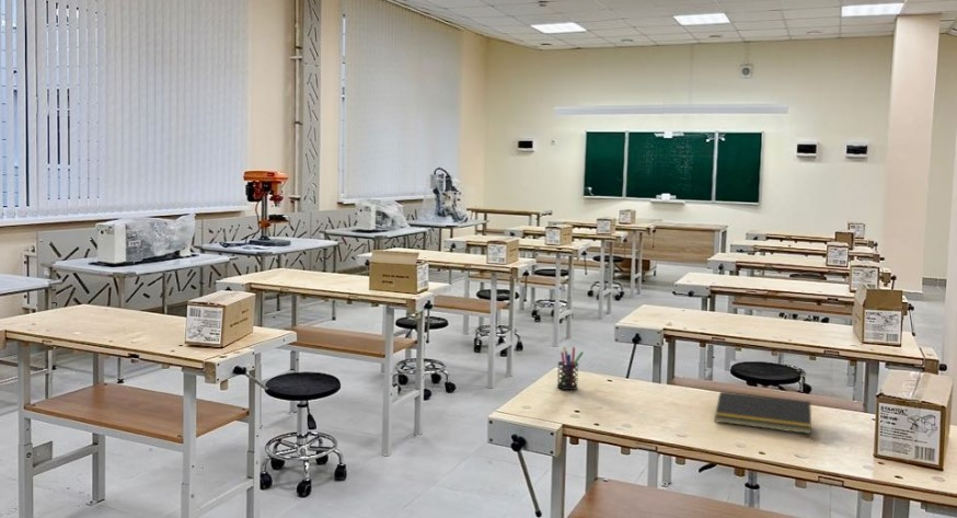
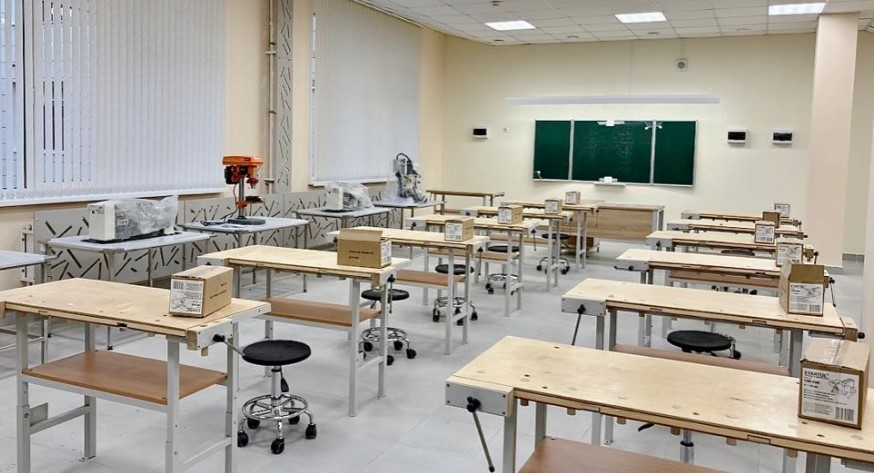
- pen holder [556,346,585,391]
- notepad [713,390,812,435]
